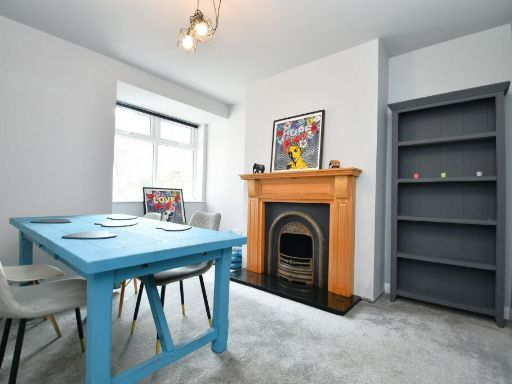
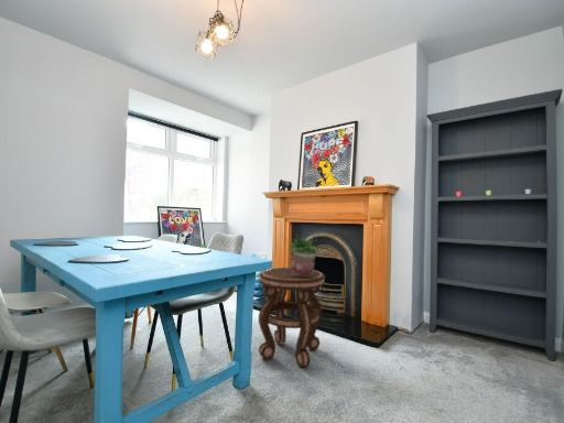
+ side table [258,267,326,368]
+ potted plant [289,234,321,276]
